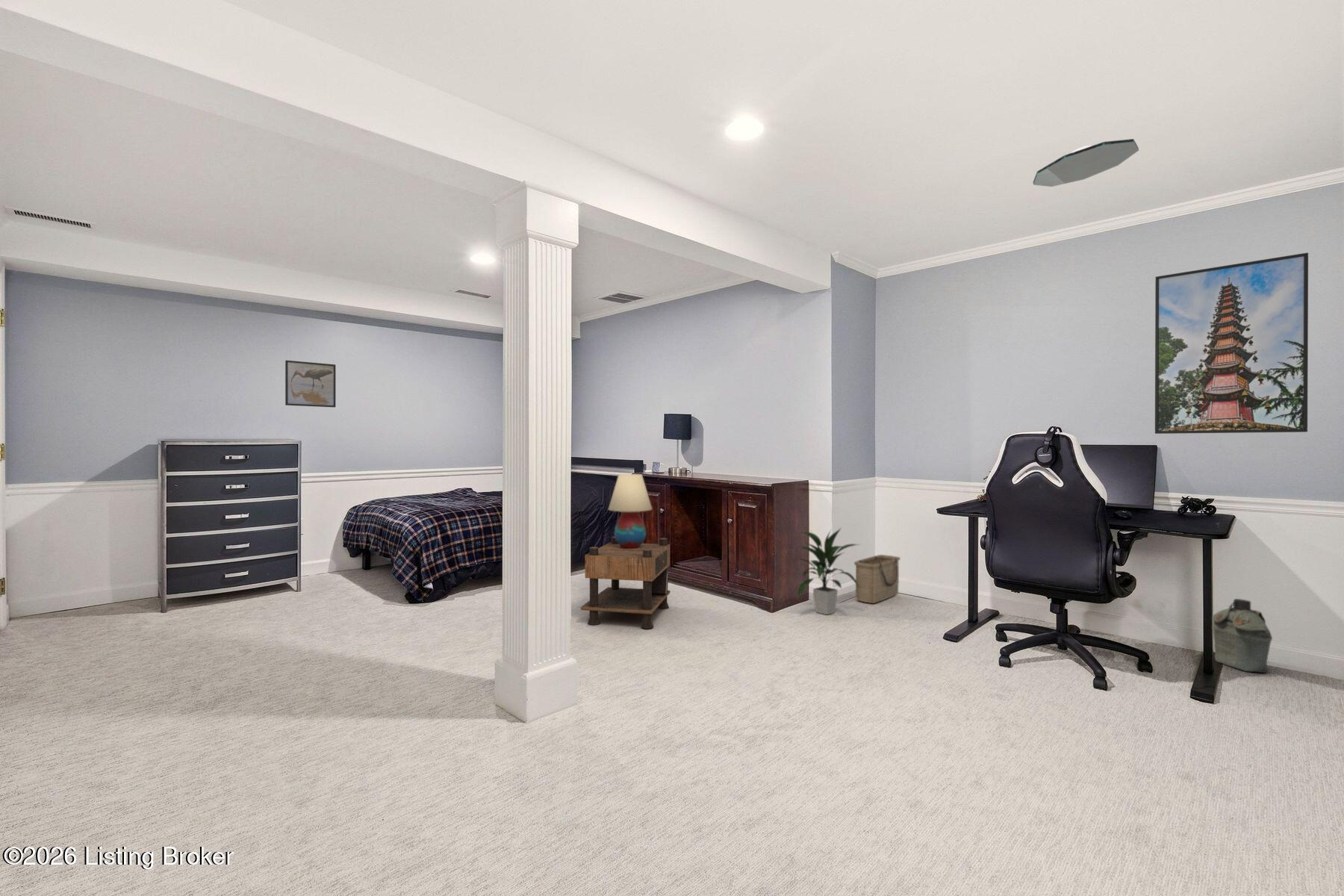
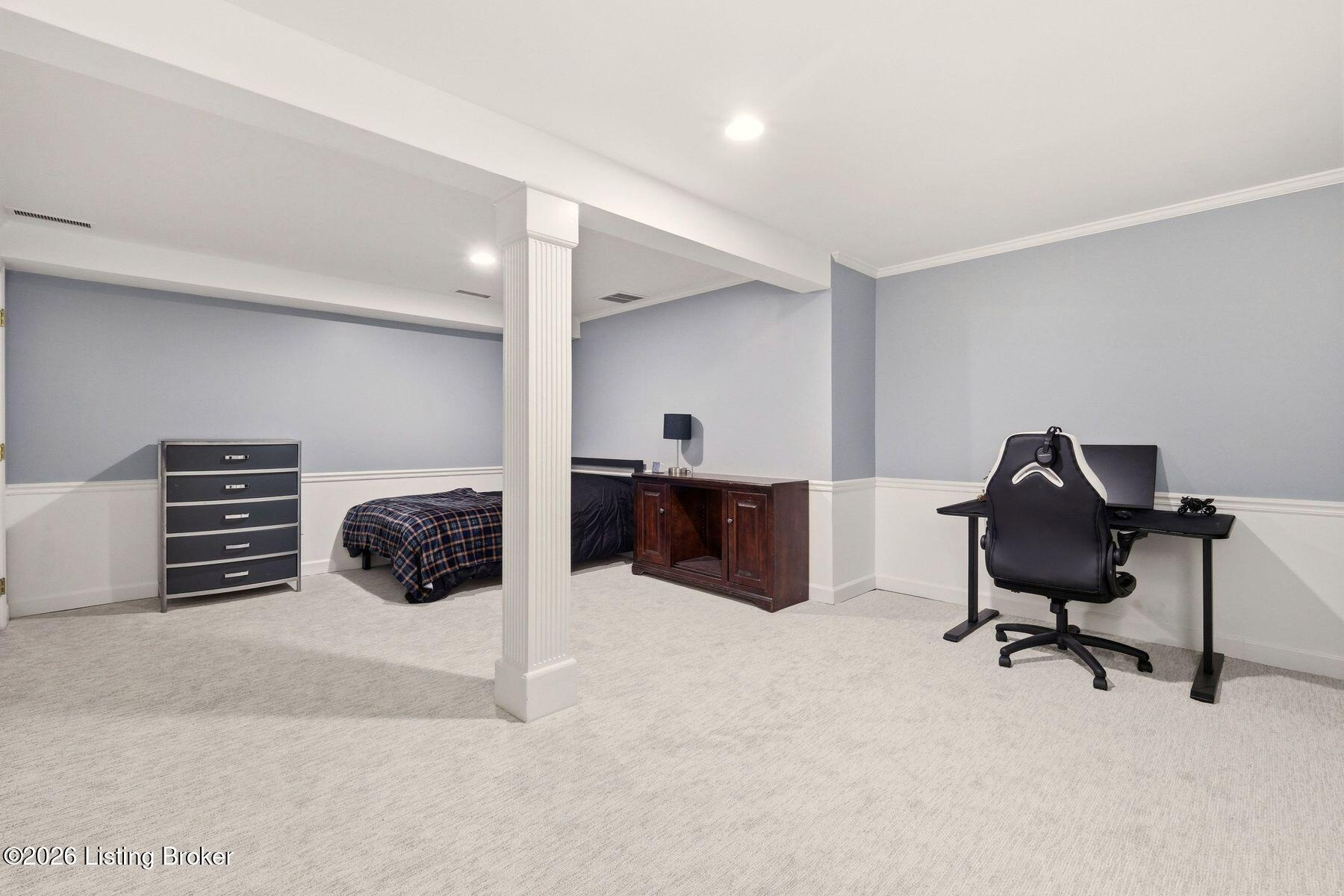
- table lamp [607,473,653,548]
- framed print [284,360,337,408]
- military canteen [1212,598,1273,673]
- indoor plant [797,526,861,615]
- basket [853,554,901,604]
- nightstand [580,536,671,629]
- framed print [1154,252,1309,435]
- ceiling light [1033,138,1139,187]
